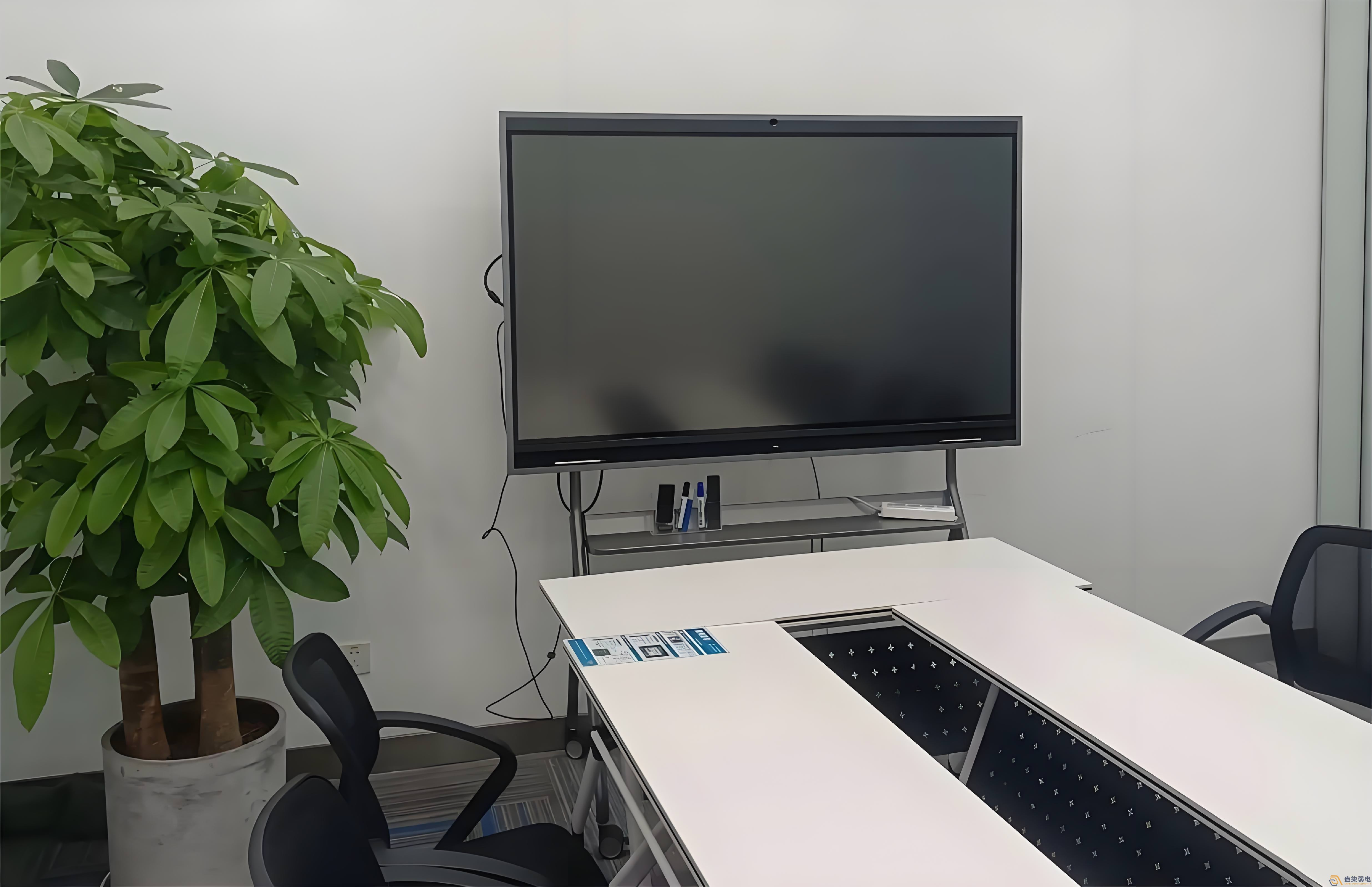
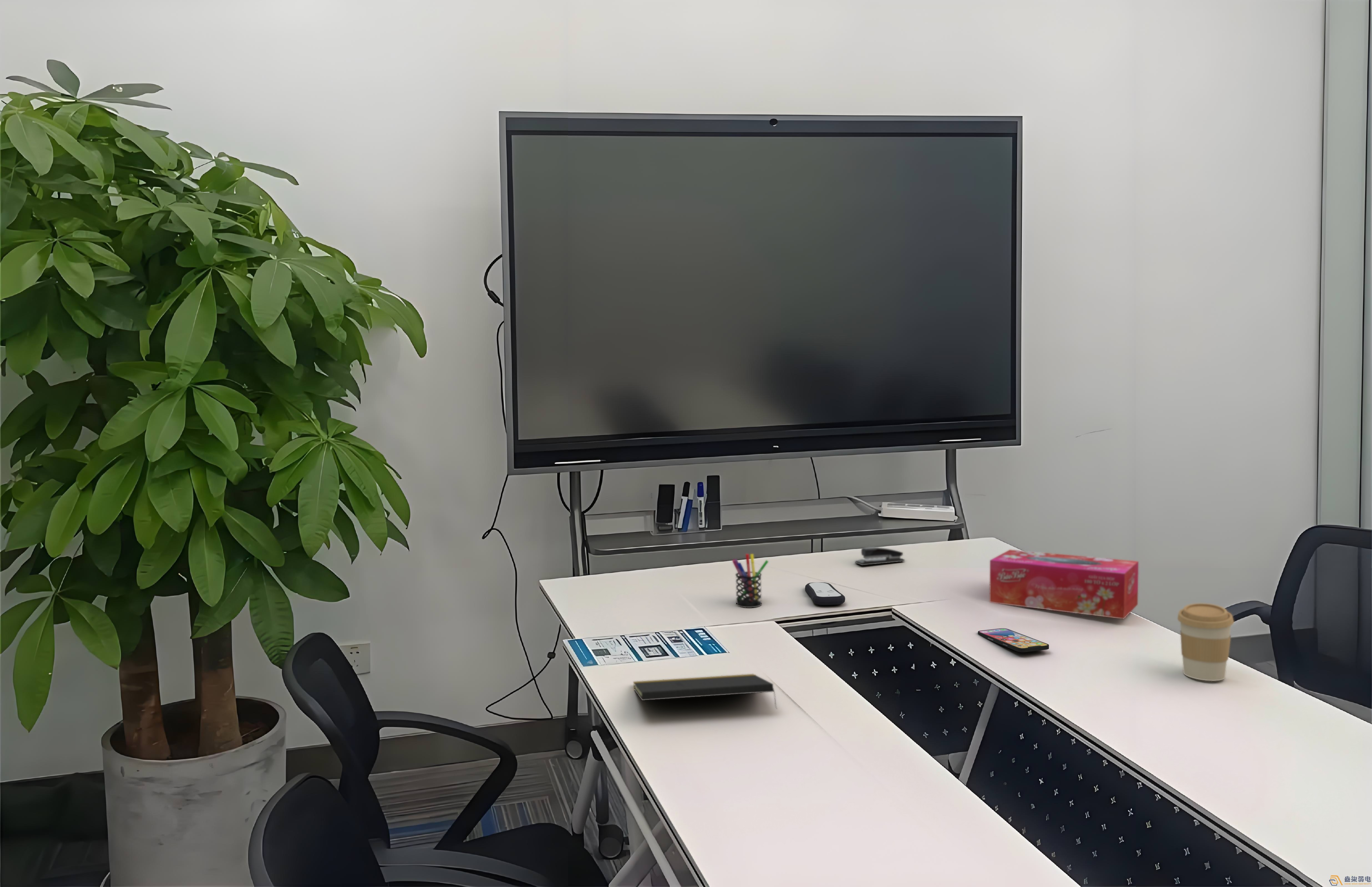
+ coffee cup [1177,603,1234,681]
+ pen holder [732,553,769,608]
+ remote control [805,582,845,605]
+ stapler [854,546,905,566]
+ smartphone [978,628,1049,653]
+ notepad [633,674,777,710]
+ tissue box [989,549,1139,619]
